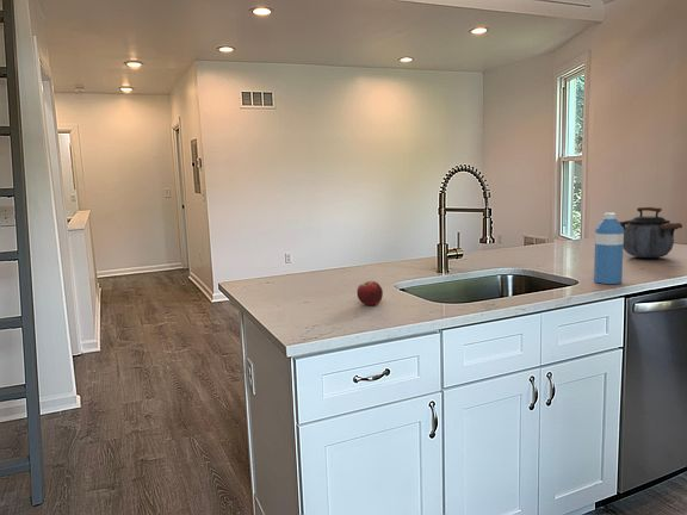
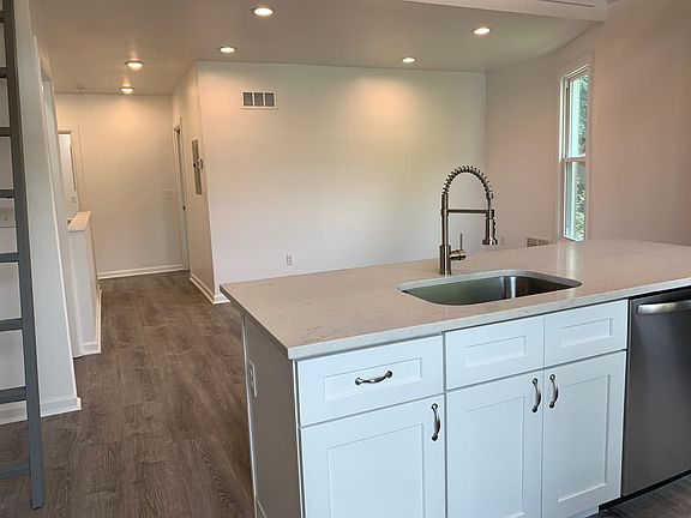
- kettle [619,206,683,259]
- fruit [355,280,384,306]
- water bottle [593,212,624,285]
